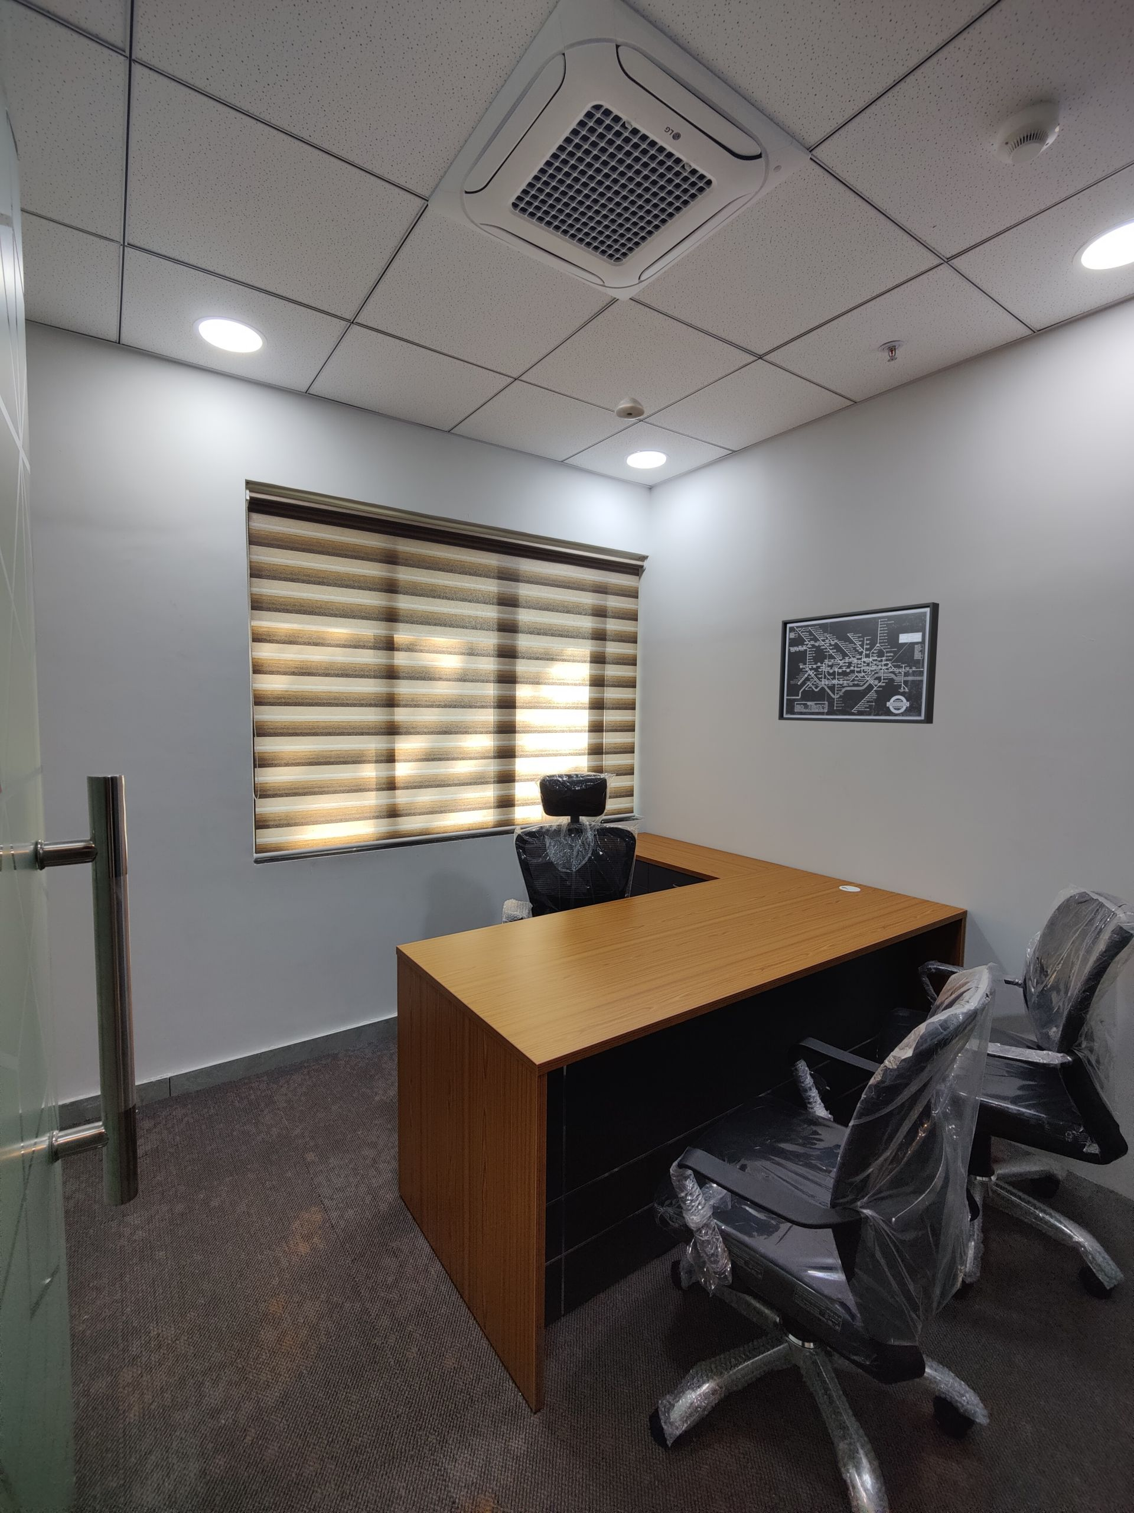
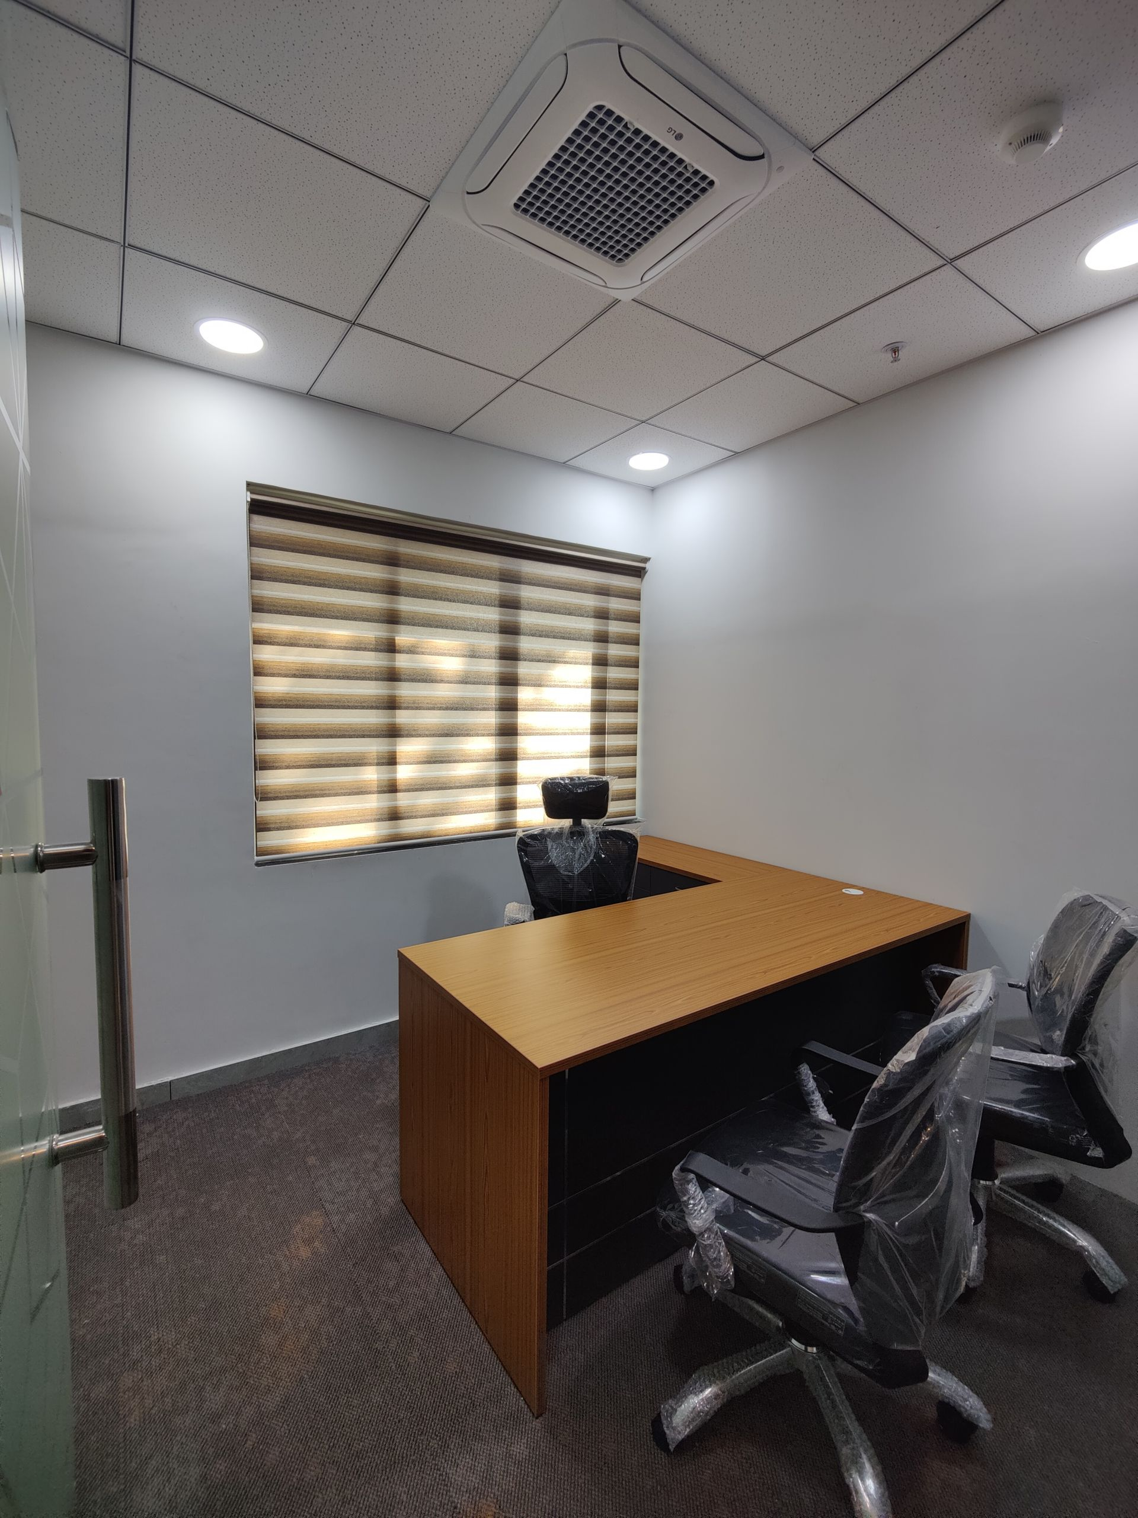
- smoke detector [615,397,644,421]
- wall art [778,602,940,724]
